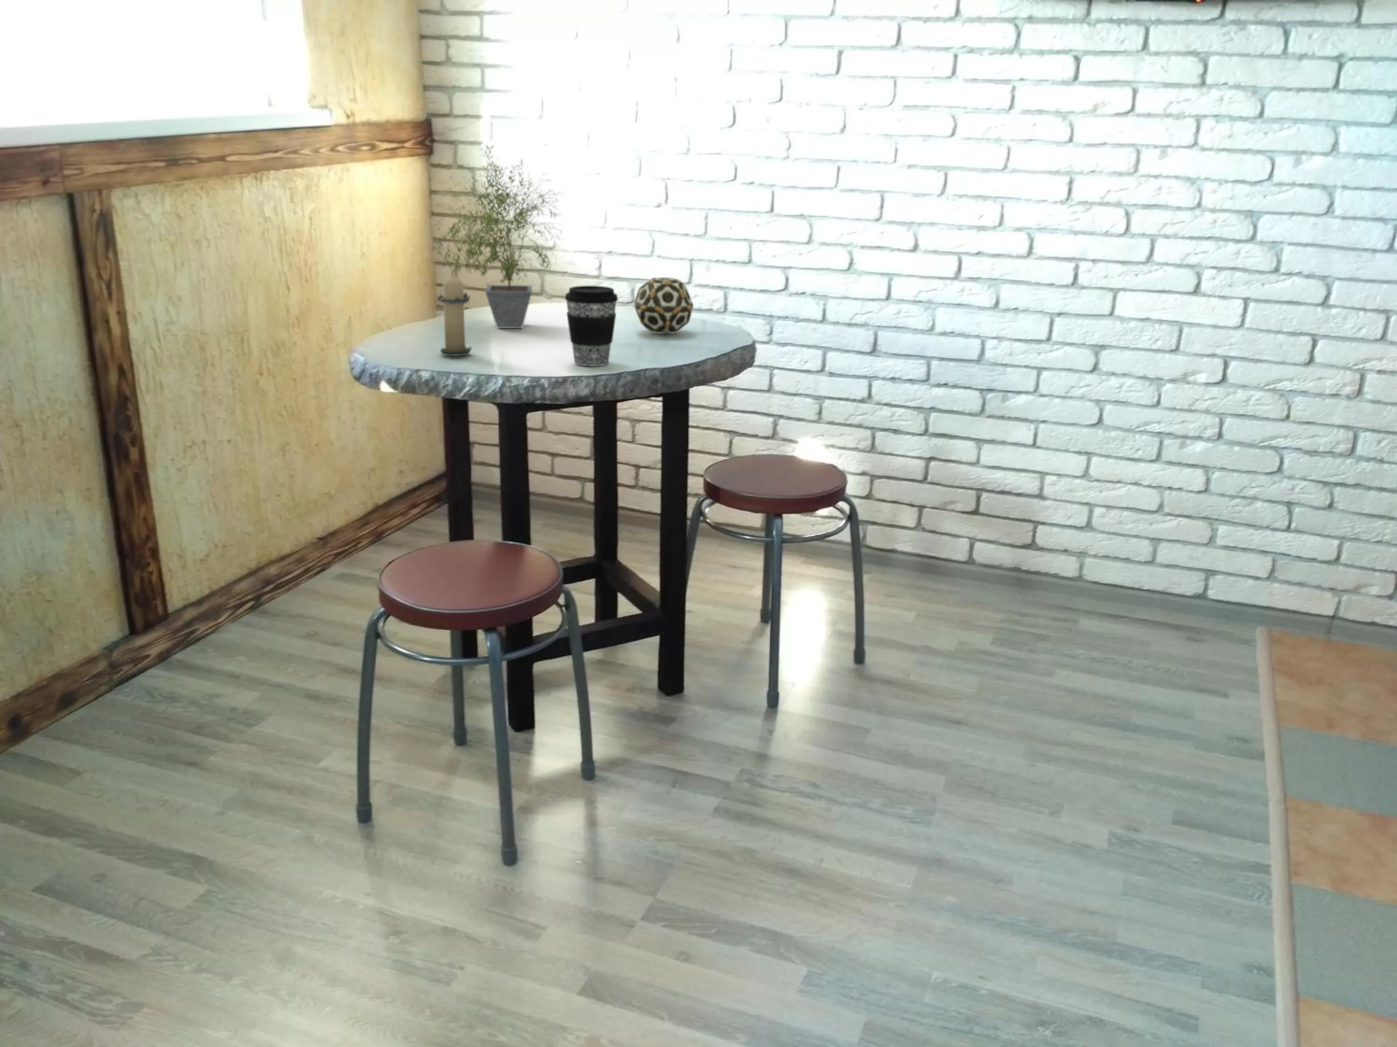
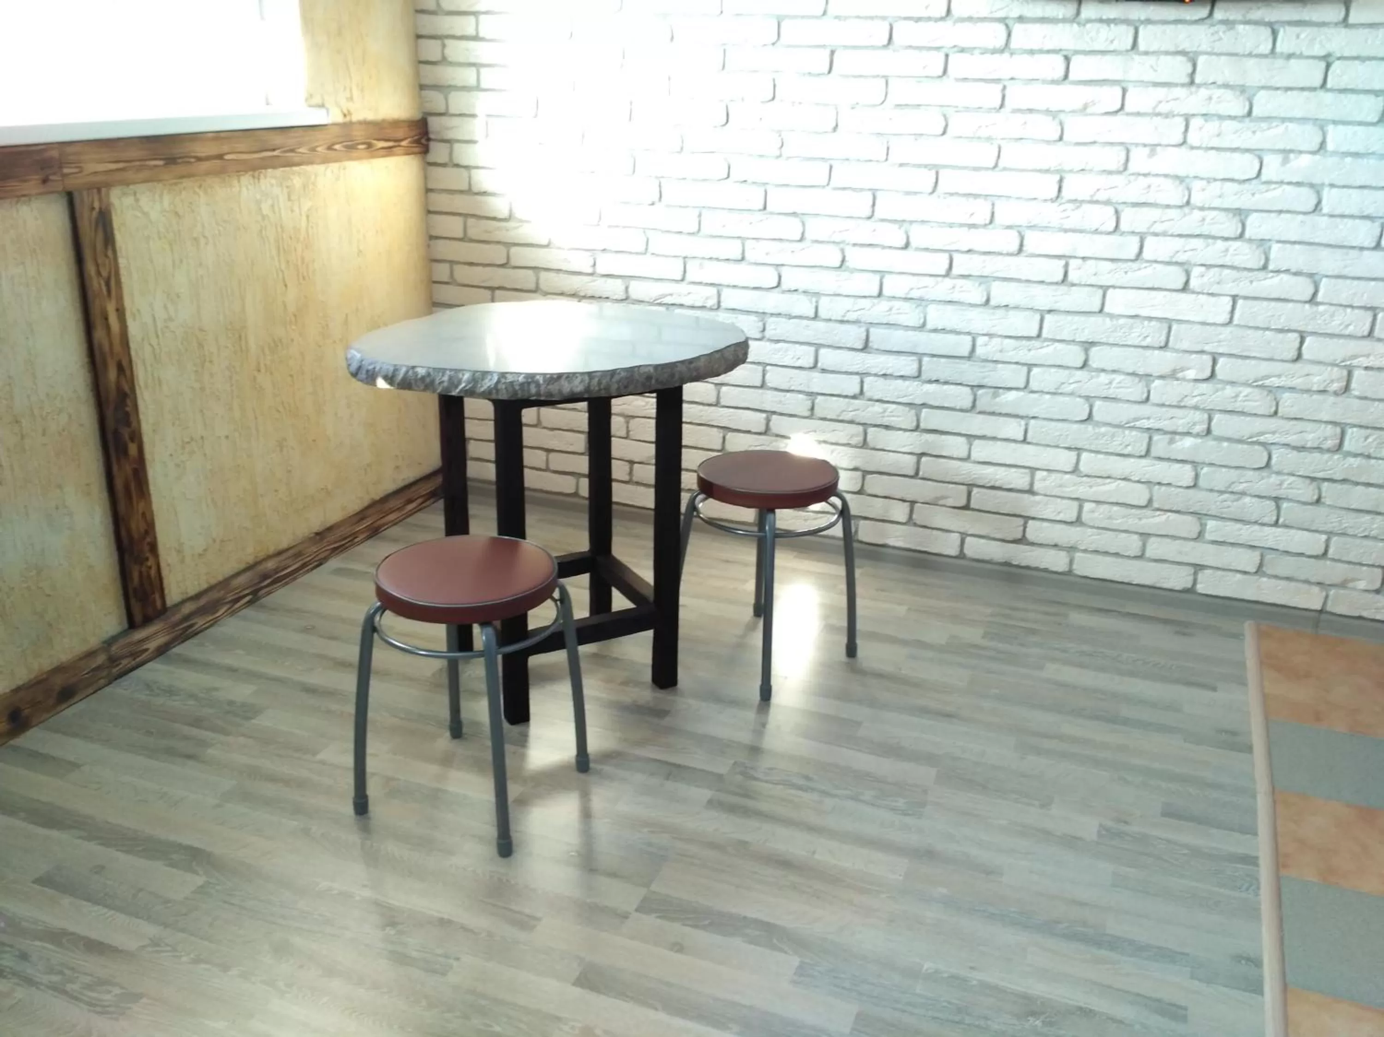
- decorative ball [634,277,694,334]
- candle [436,269,473,356]
- coffee cup [564,285,618,366]
- potted plant [430,144,568,329]
